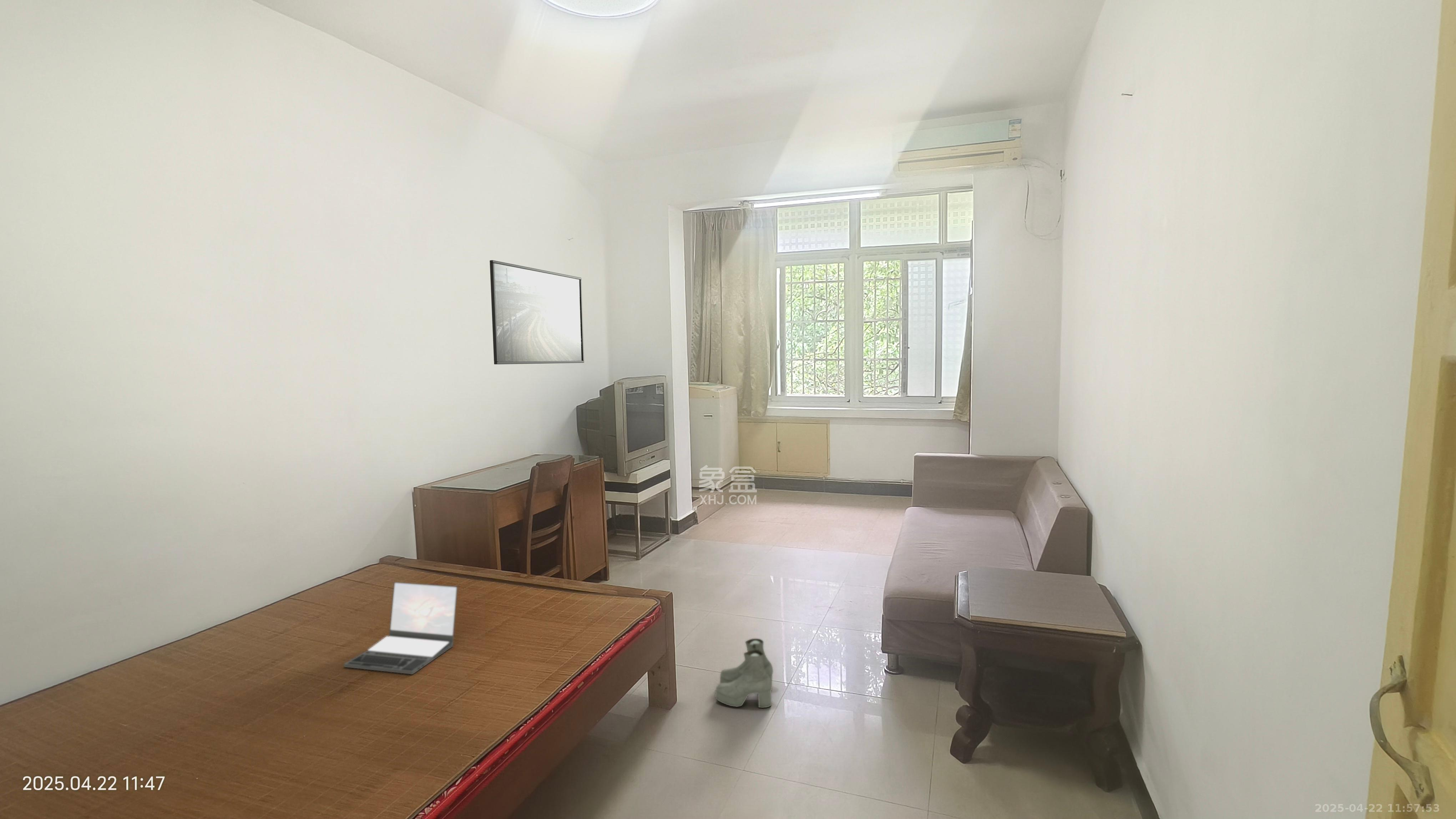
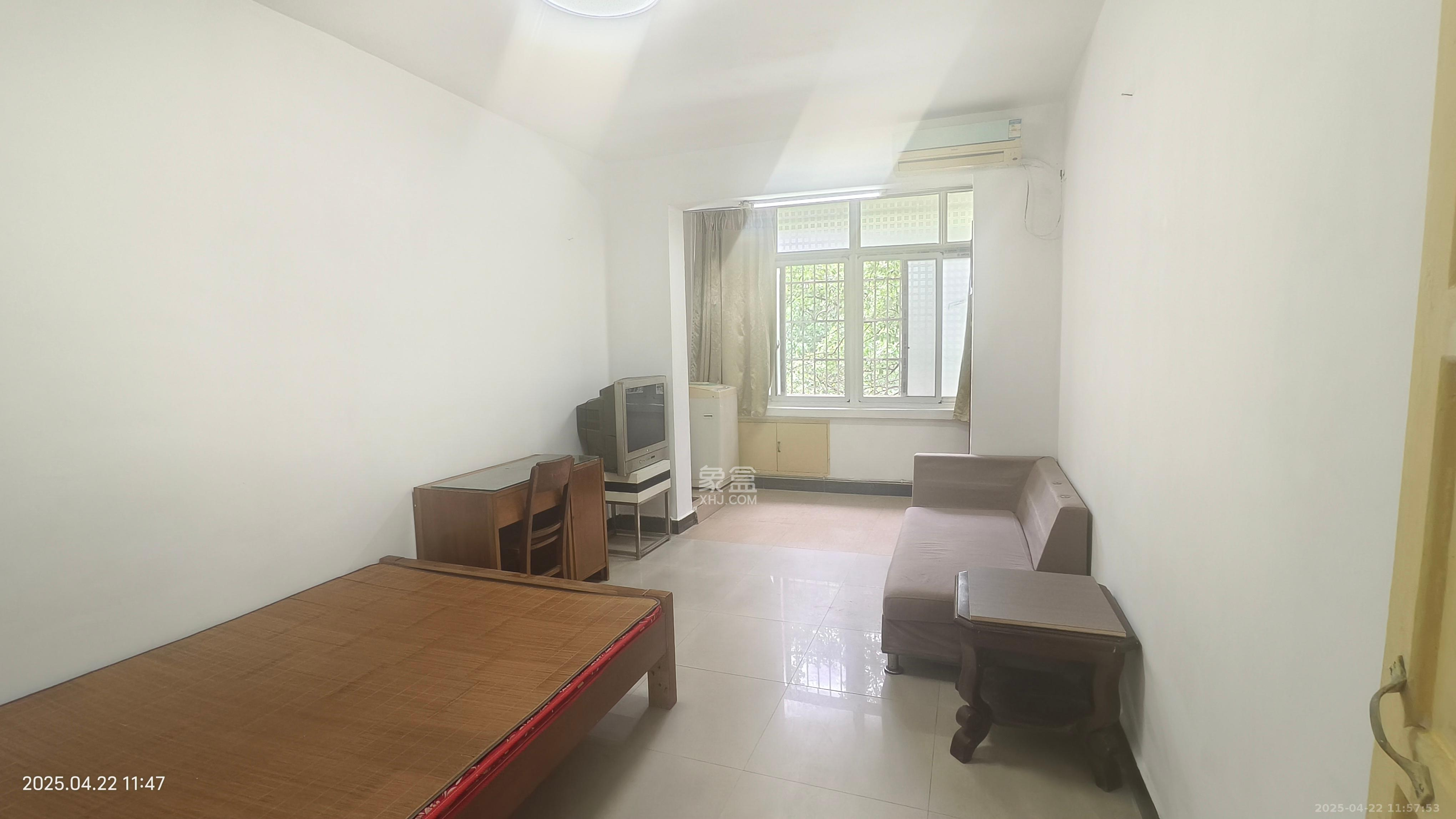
- boots [715,638,774,708]
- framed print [489,260,585,365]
- laptop [344,582,458,675]
